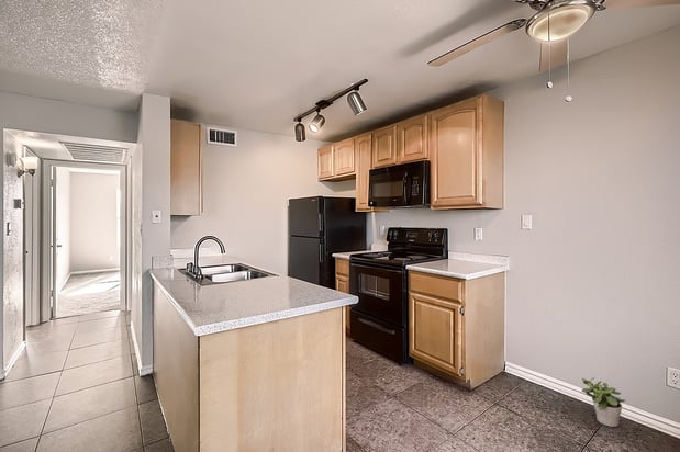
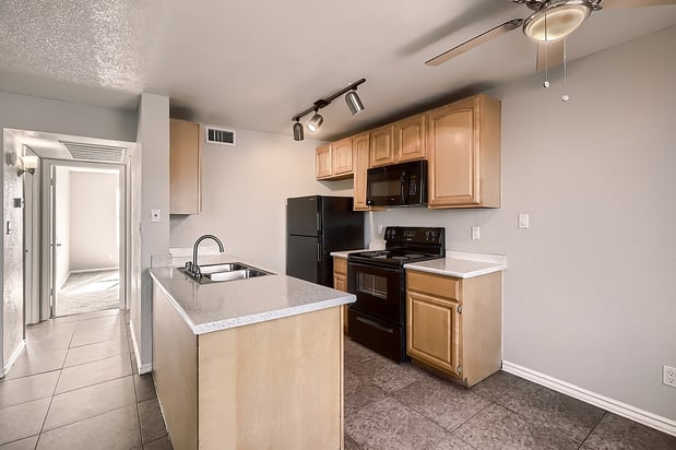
- potted plant [581,376,626,428]
